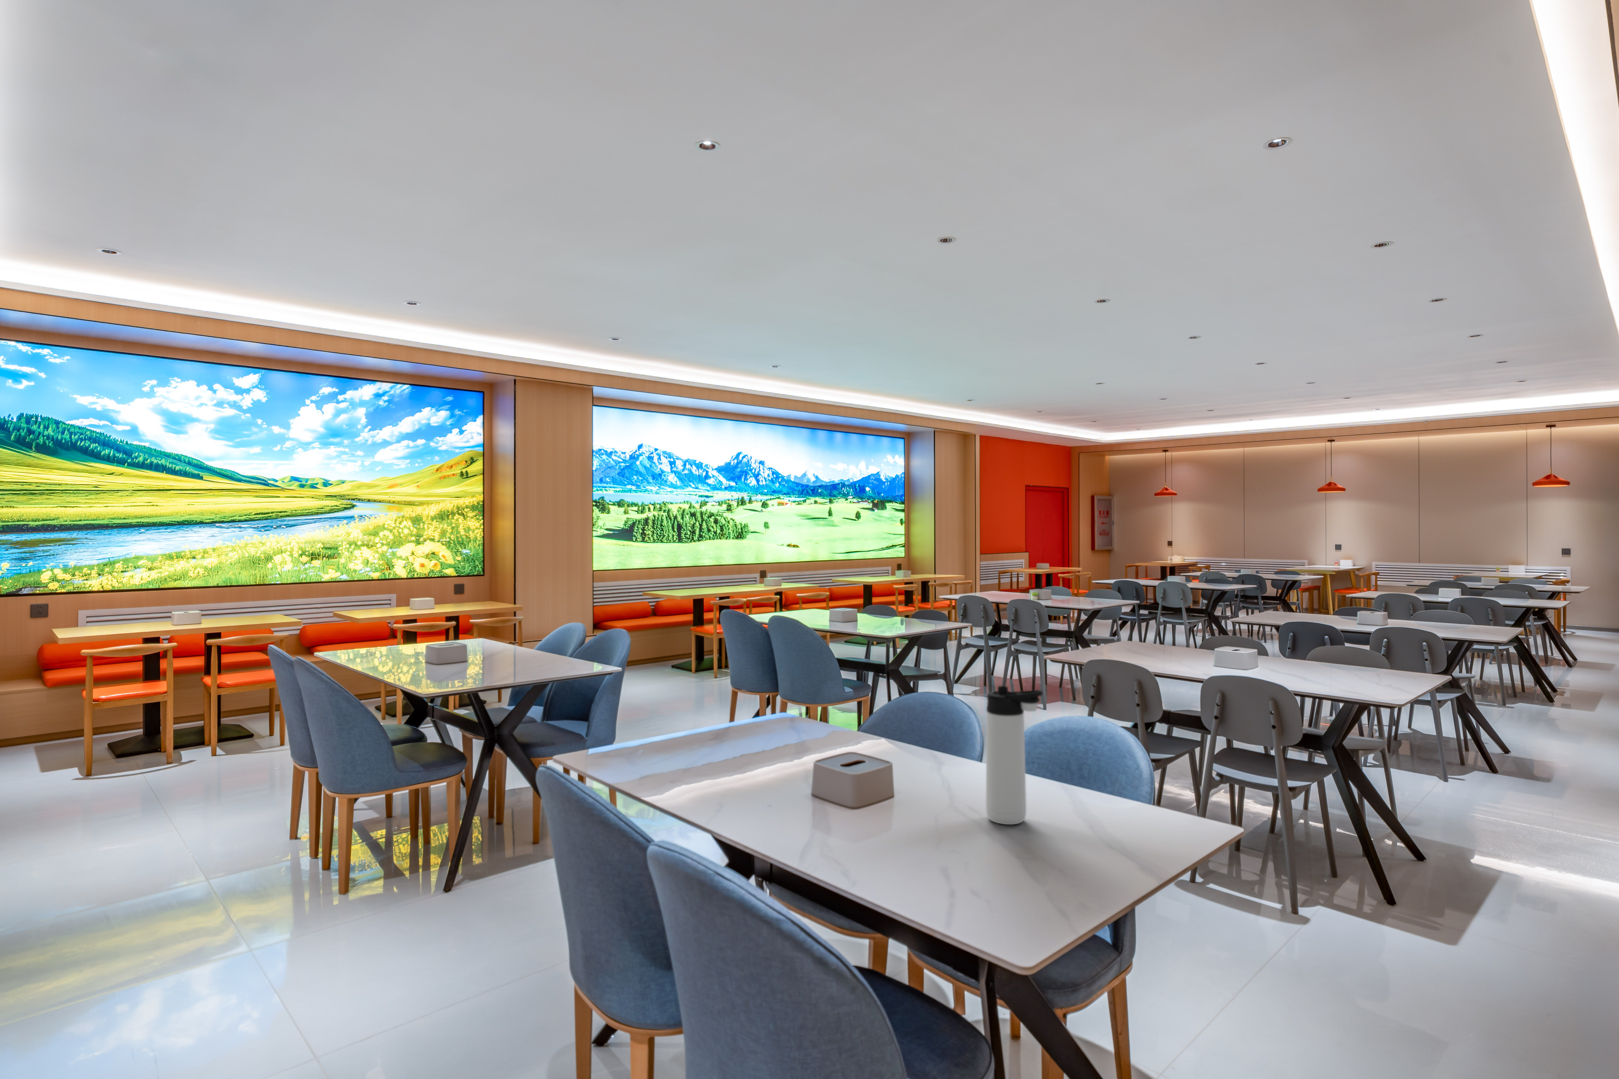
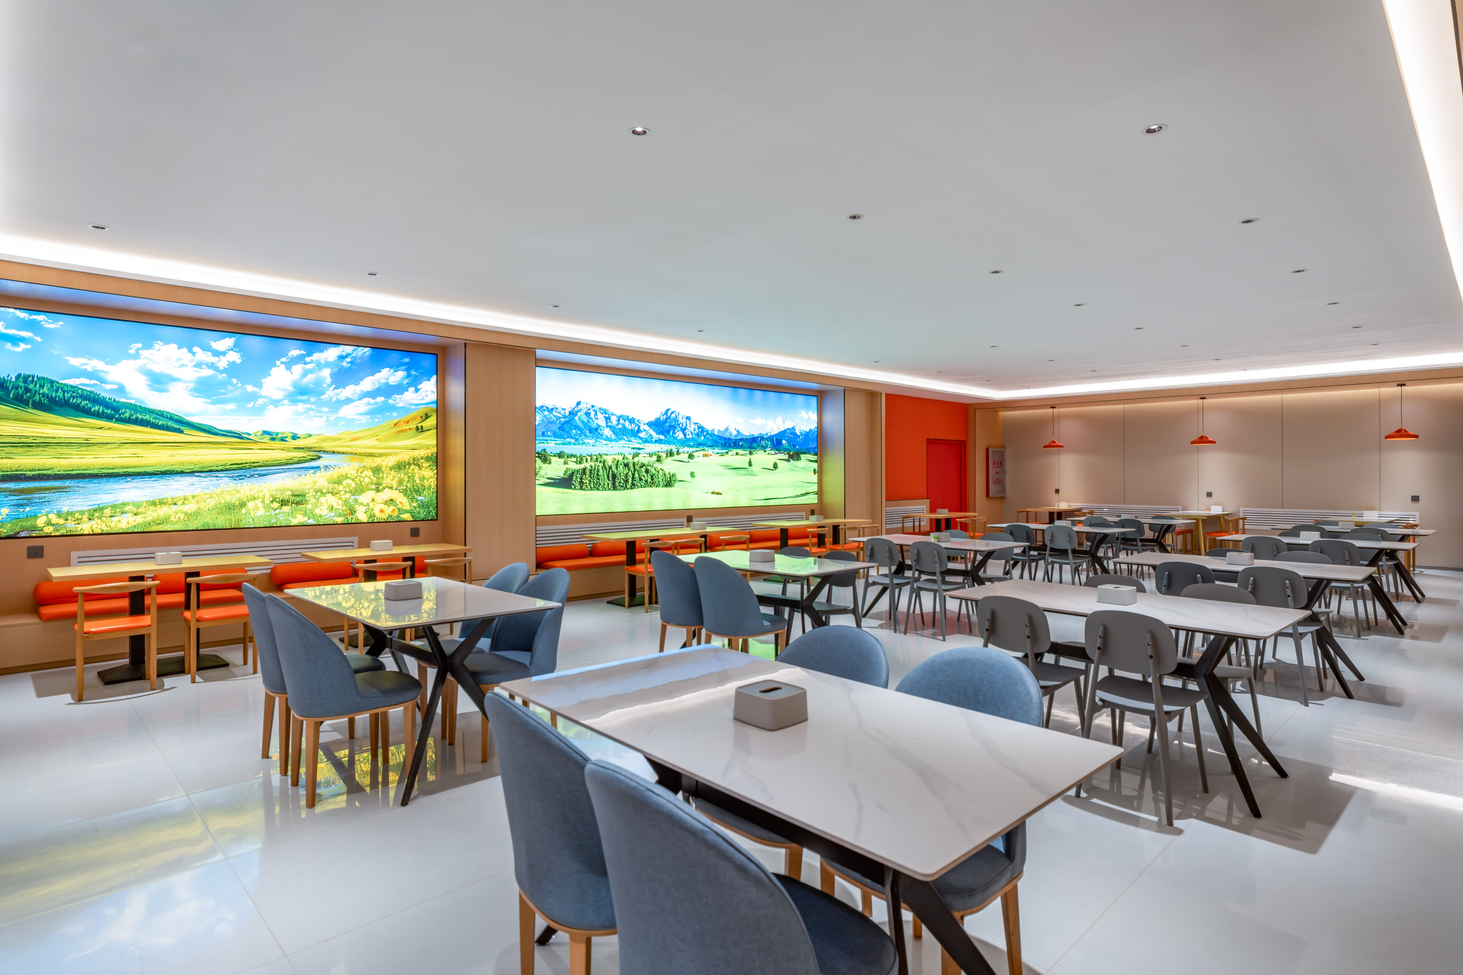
- thermos bottle [985,685,1043,825]
